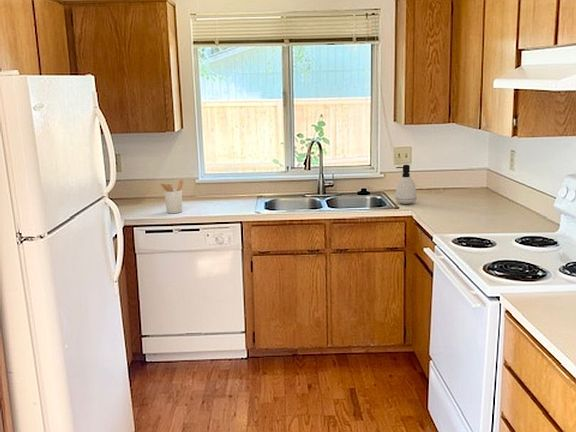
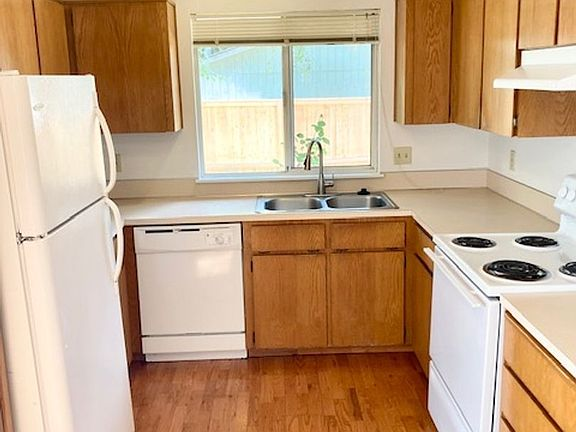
- soap dispenser [394,164,418,205]
- utensil holder [159,179,184,214]
